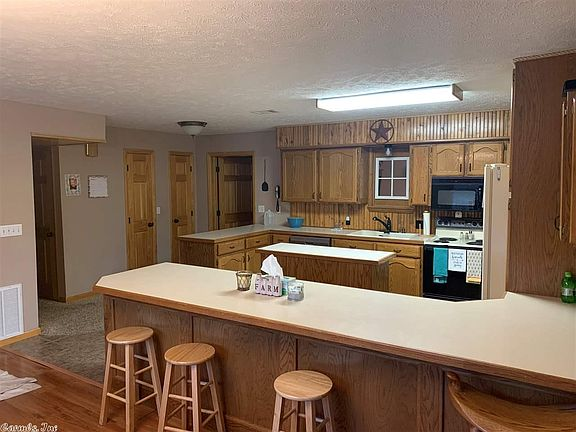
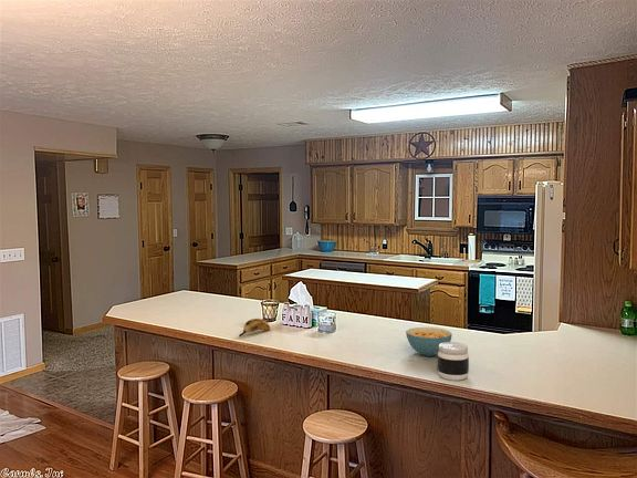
+ banana [238,318,272,337]
+ cereal bowl [405,326,453,357]
+ jar [436,341,470,382]
